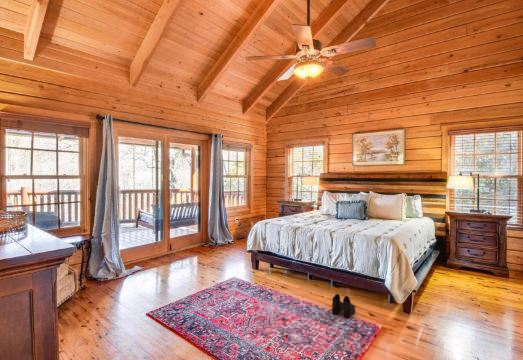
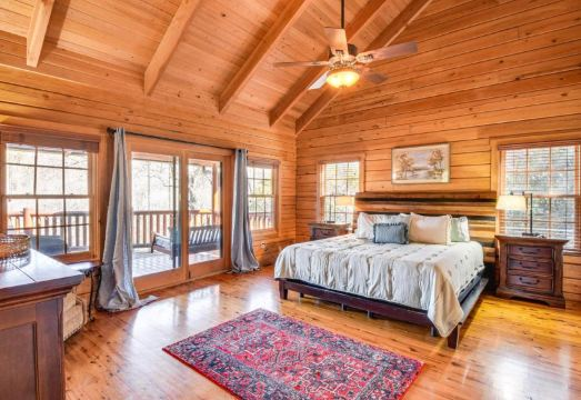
- boots [331,293,356,318]
